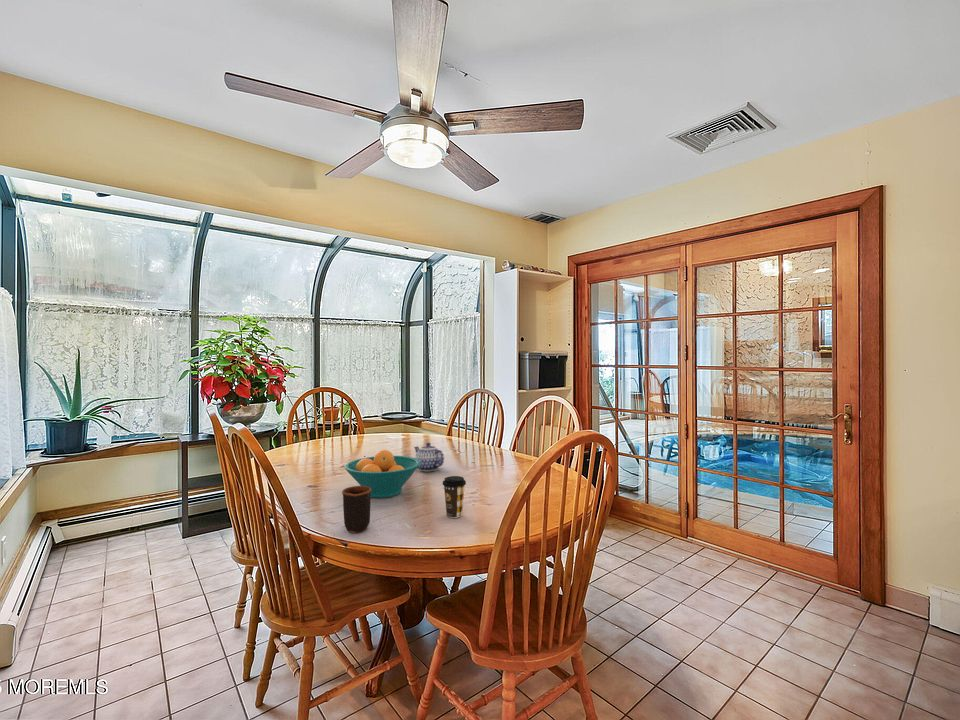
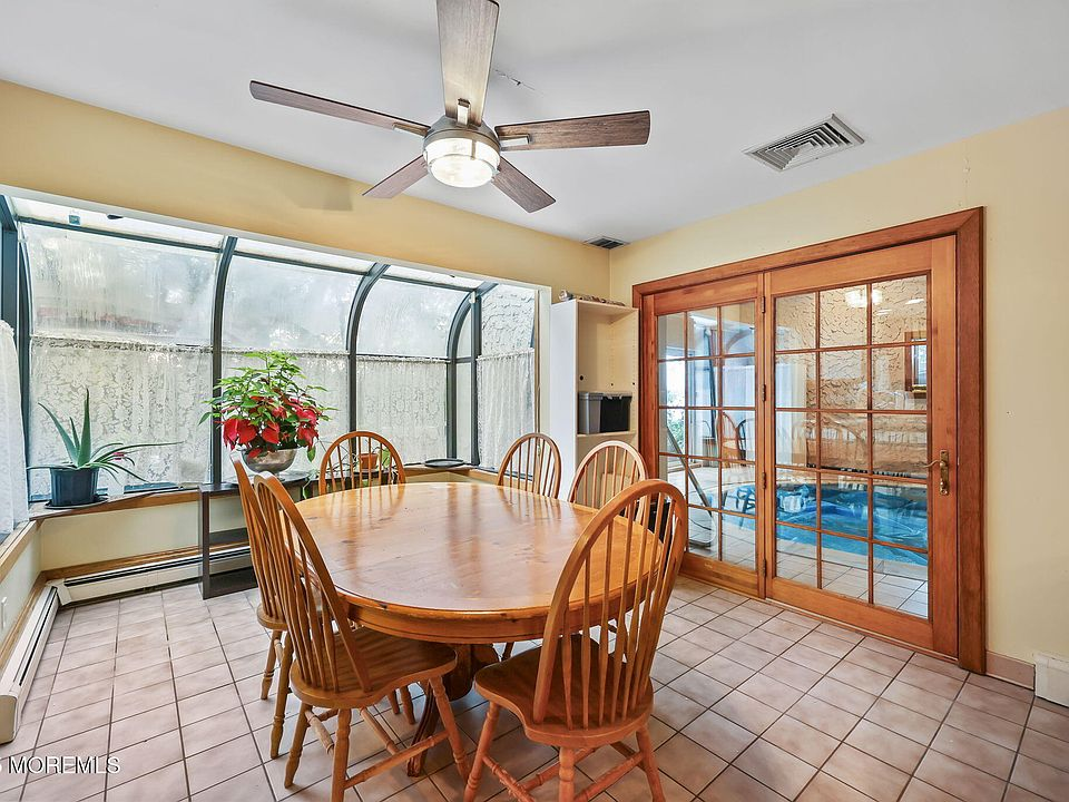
- teapot [413,442,445,472]
- coffee cup [442,475,467,519]
- fruit bowl [343,449,421,499]
- mug [341,485,372,534]
